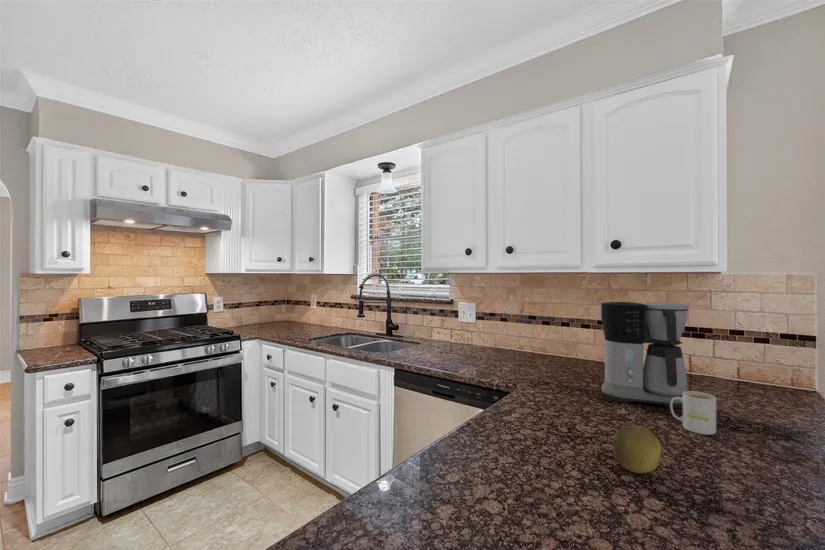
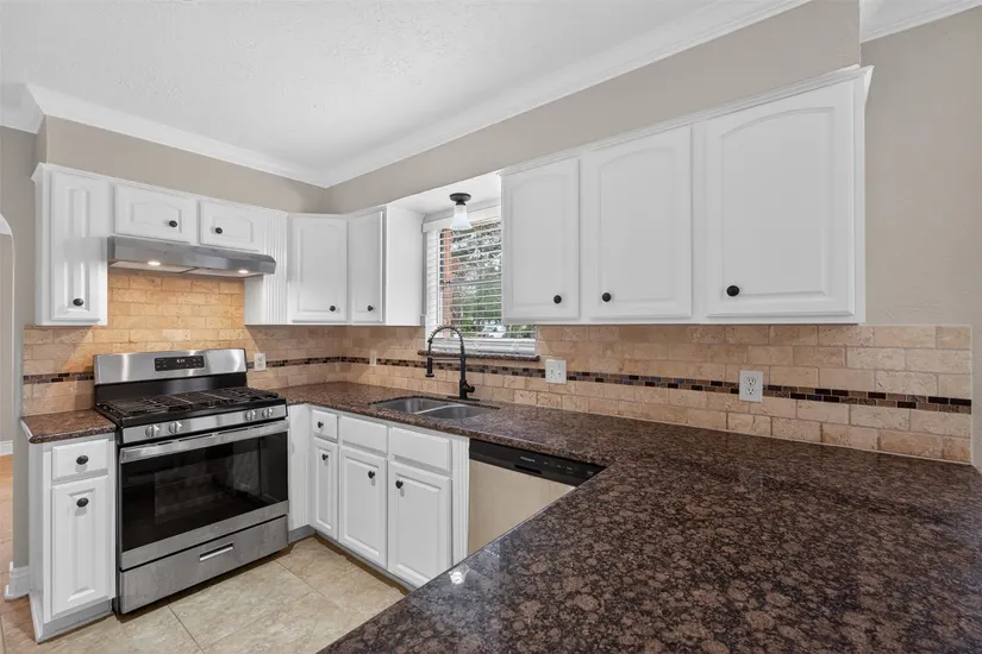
- fruit [612,424,663,474]
- mug [669,390,717,436]
- coffee maker [600,301,690,409]
